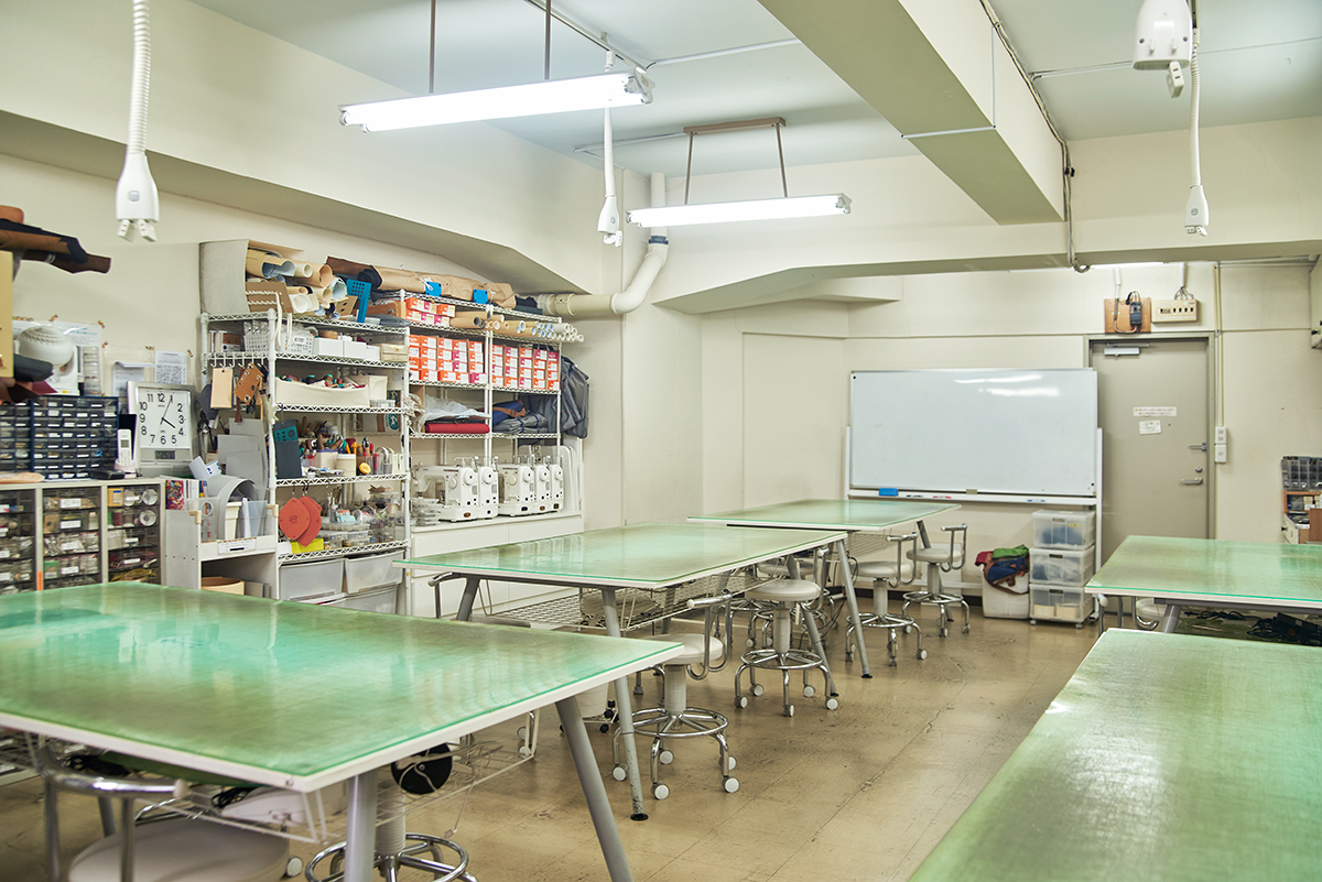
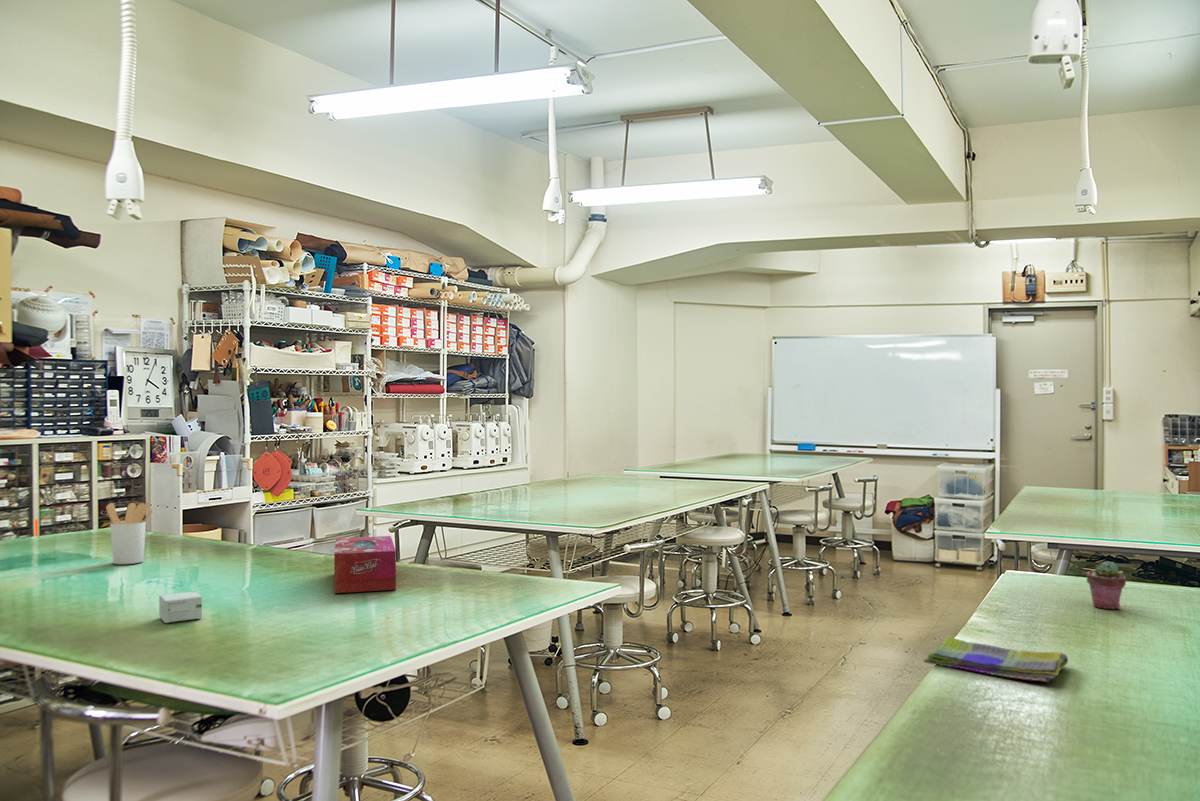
+ small box [158,590,203,624]
+ tissue box [333,535,397,594]
+ potted succulent [1086,561,1127,610]
+ utensil holder [105,502,154,565]
+ dish towel [922,635,1069,683]
